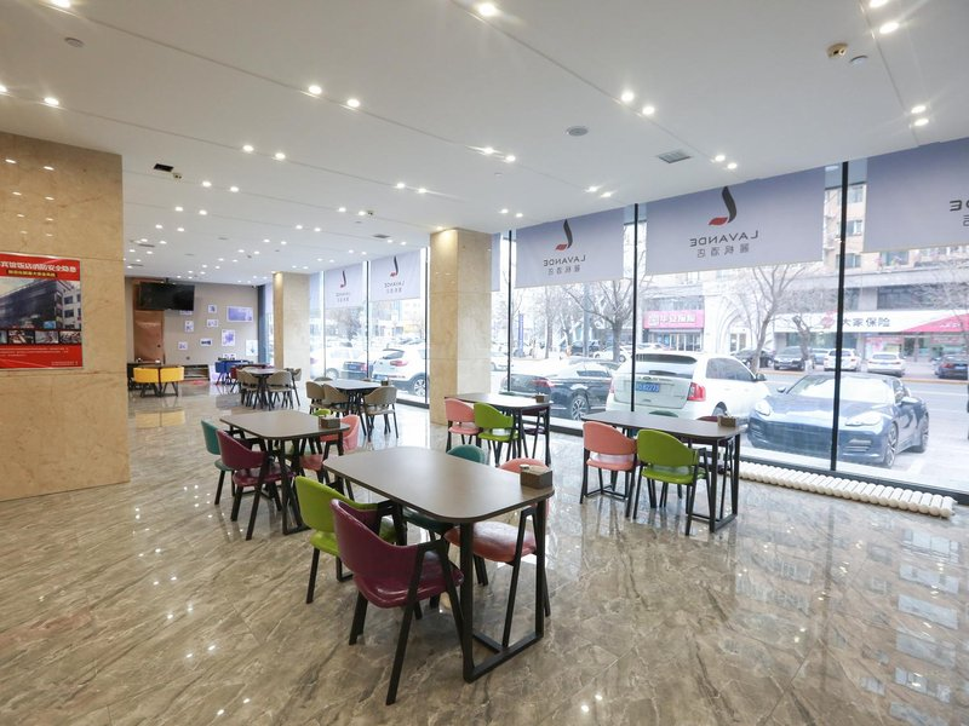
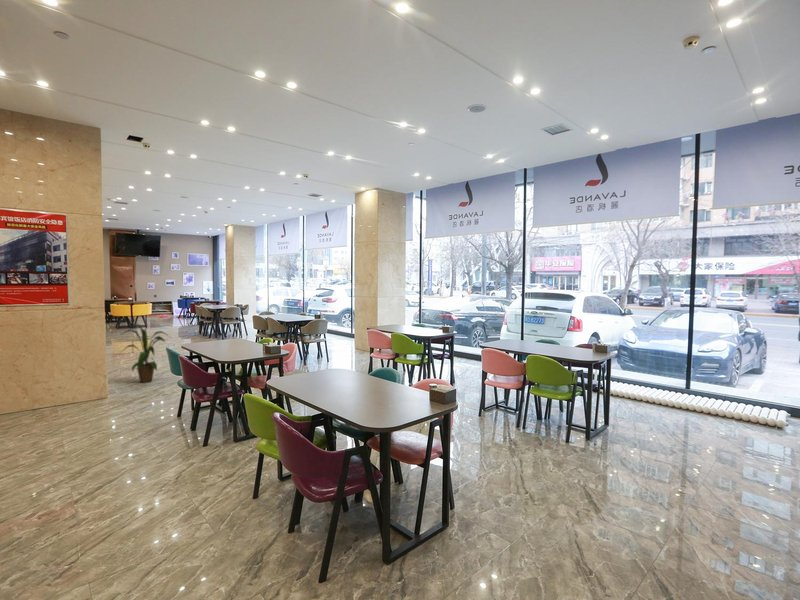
+ house plant [118,321,171,384]
